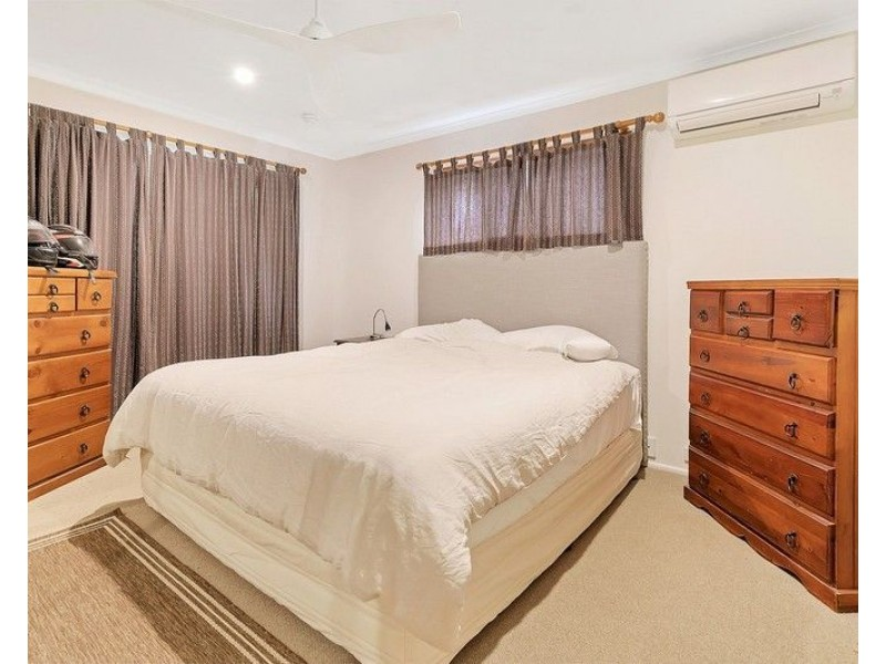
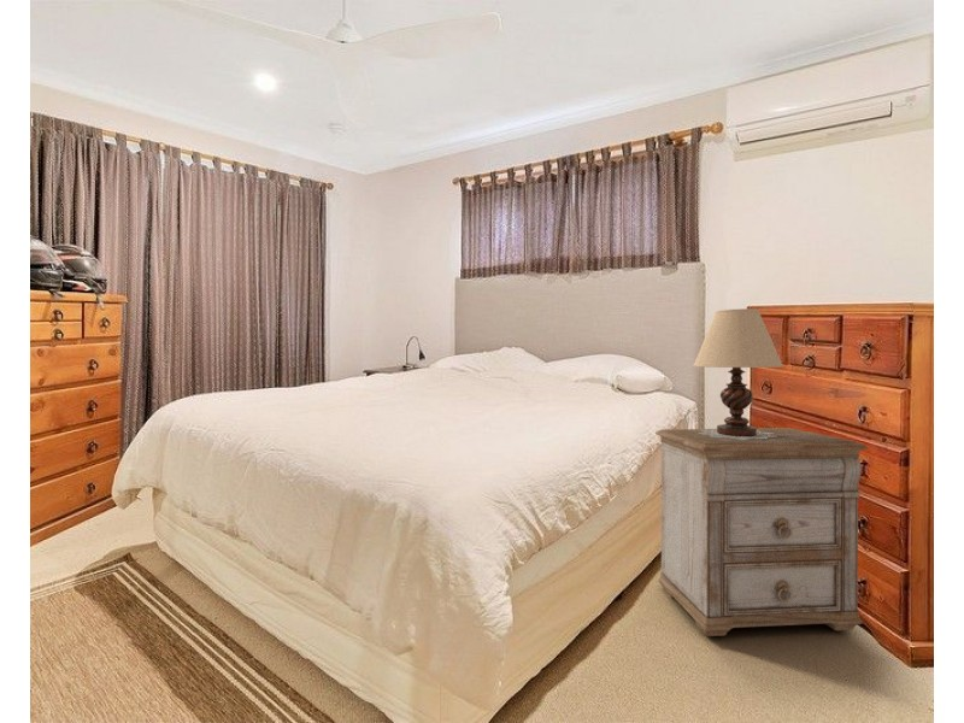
+ table lamp [692,307,784,440]
+ nightstand [654,427,869,637]
